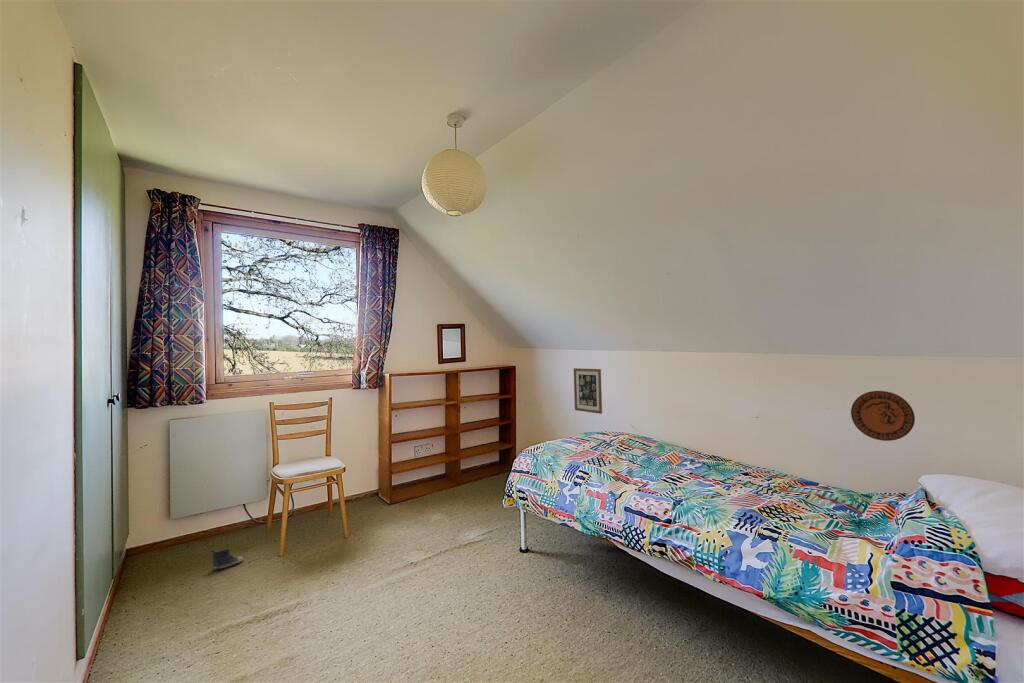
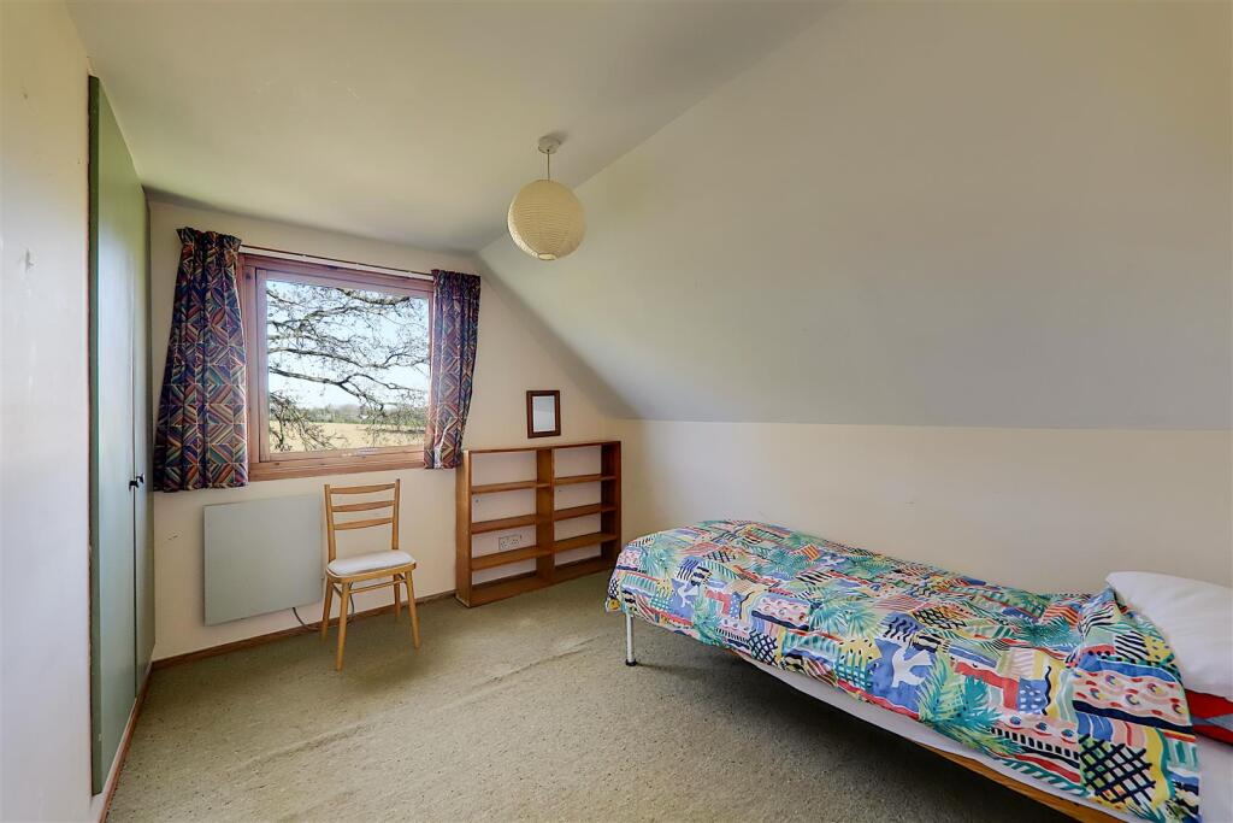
- decorative plate [850,390,916,442]
- shoe [210,547,244,570]
- wall art [573,367,603,415]
